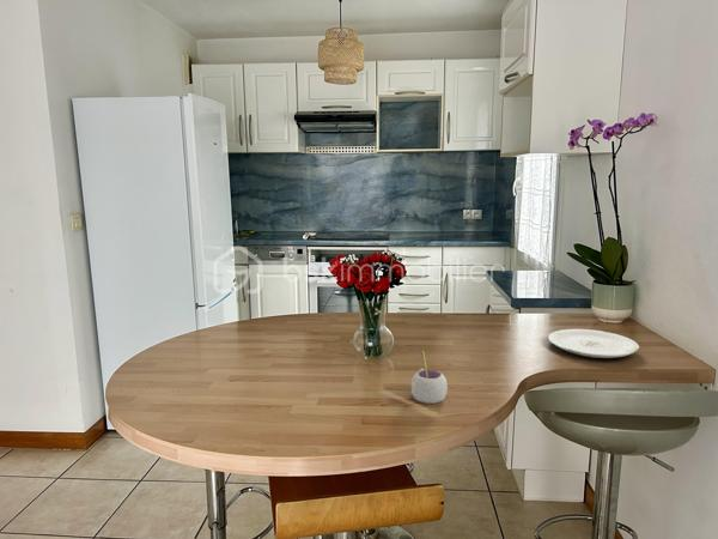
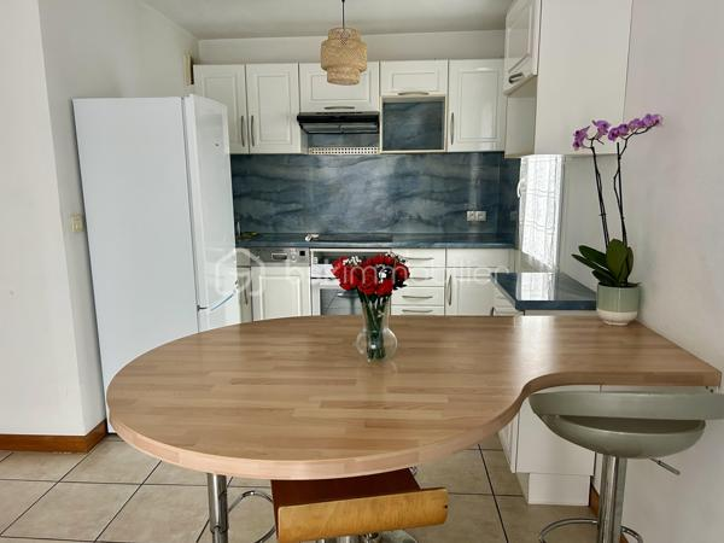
- mug [410,350,449,405]
- plate [547,328,640,359]
